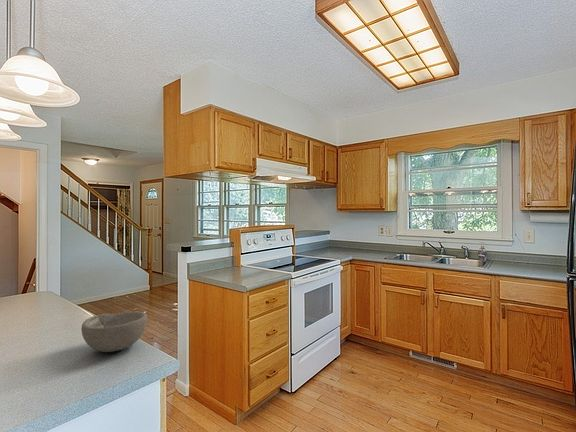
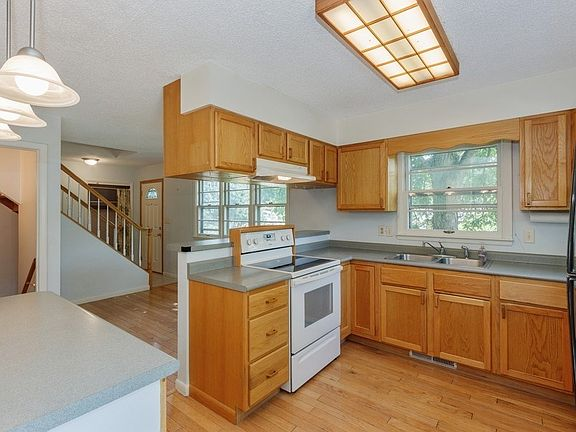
- bowl [80,311,148,353]
